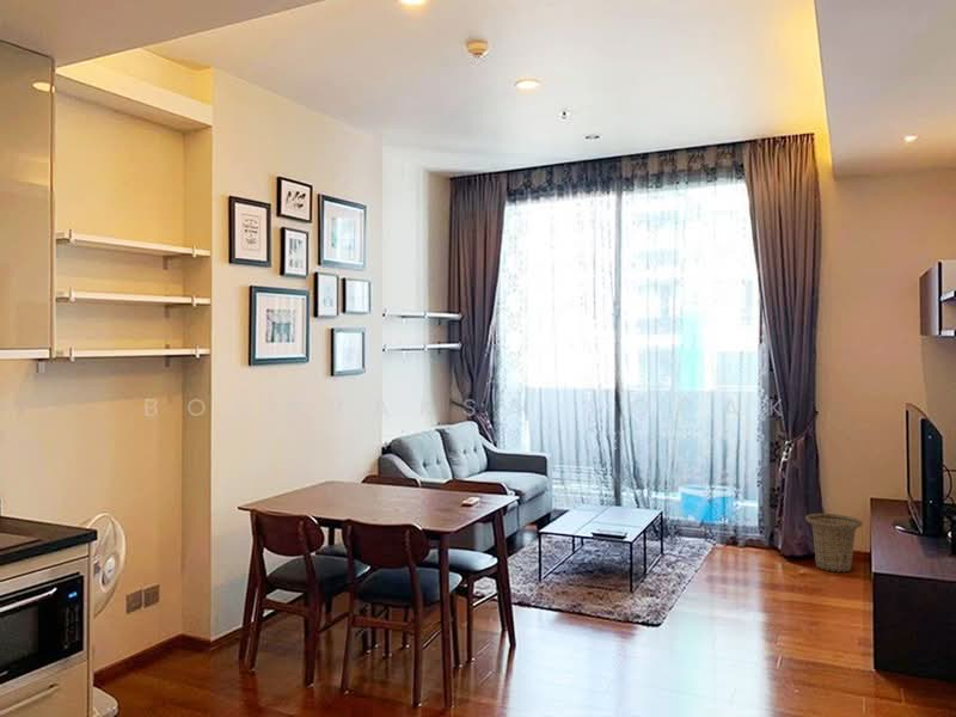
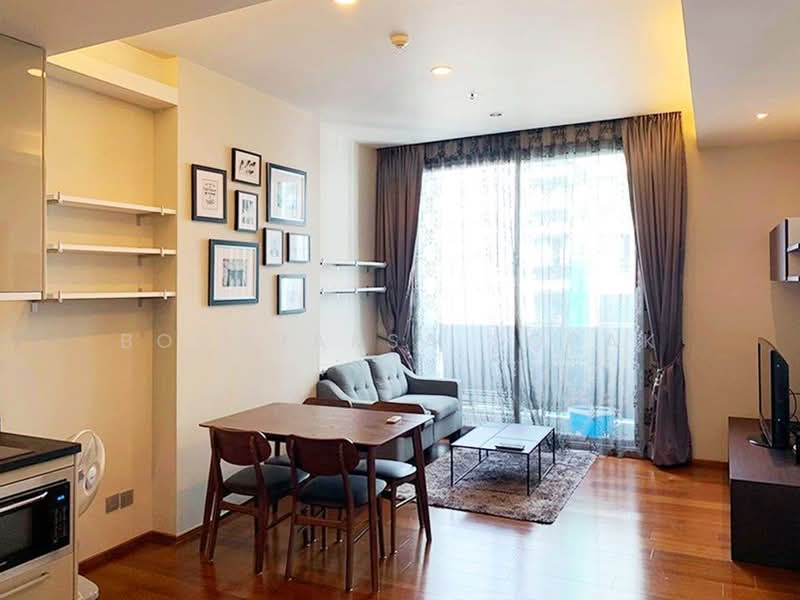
- basket [804,513,864,574]
